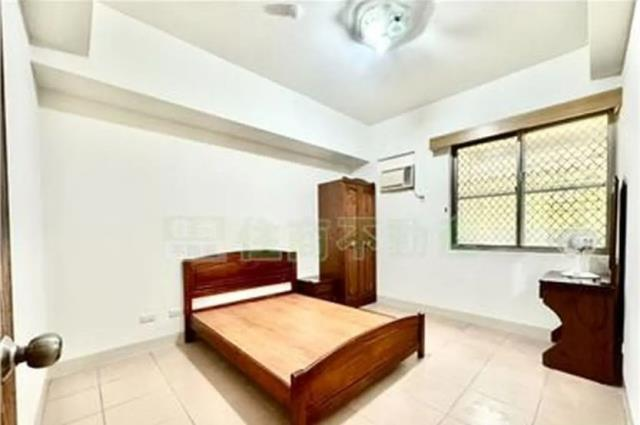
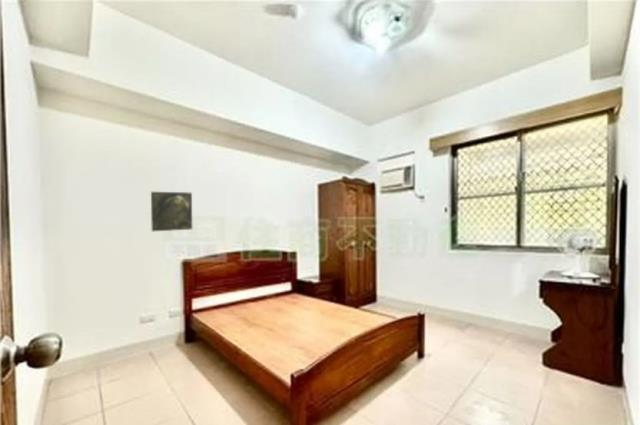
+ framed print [150,191,193,232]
